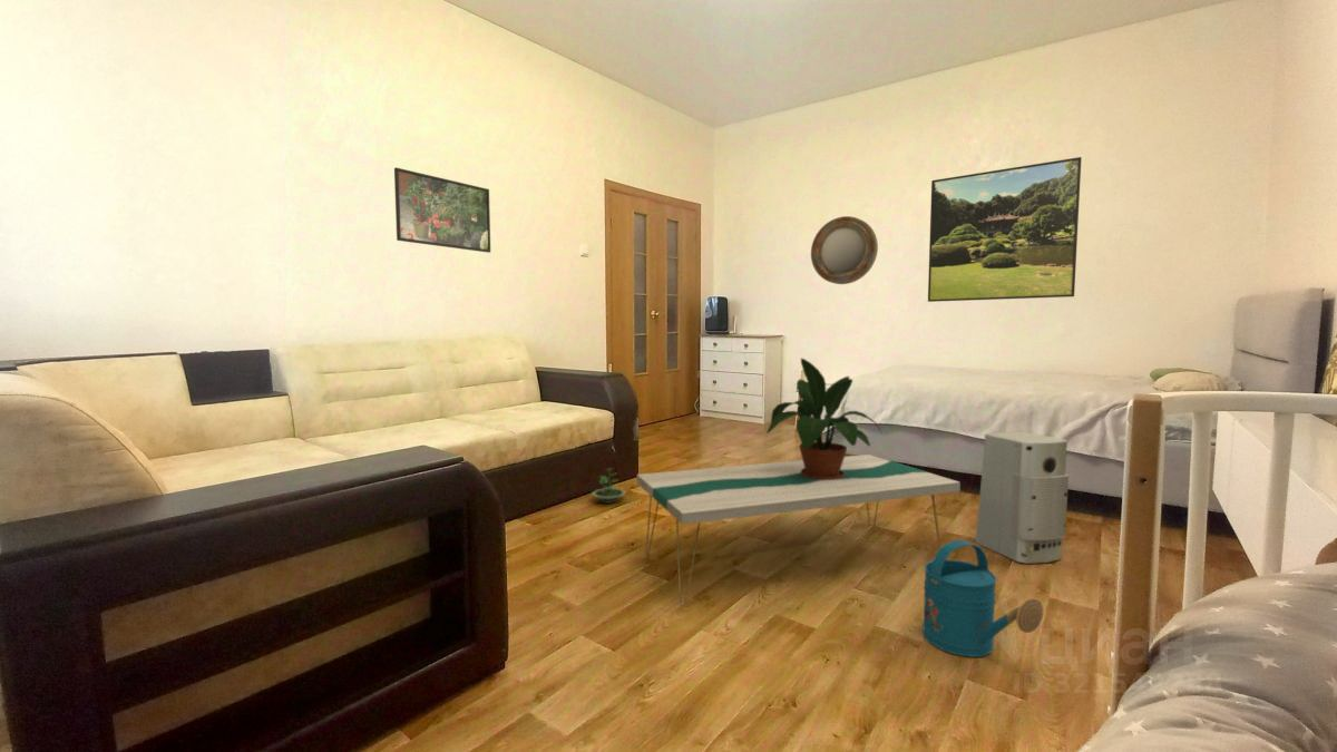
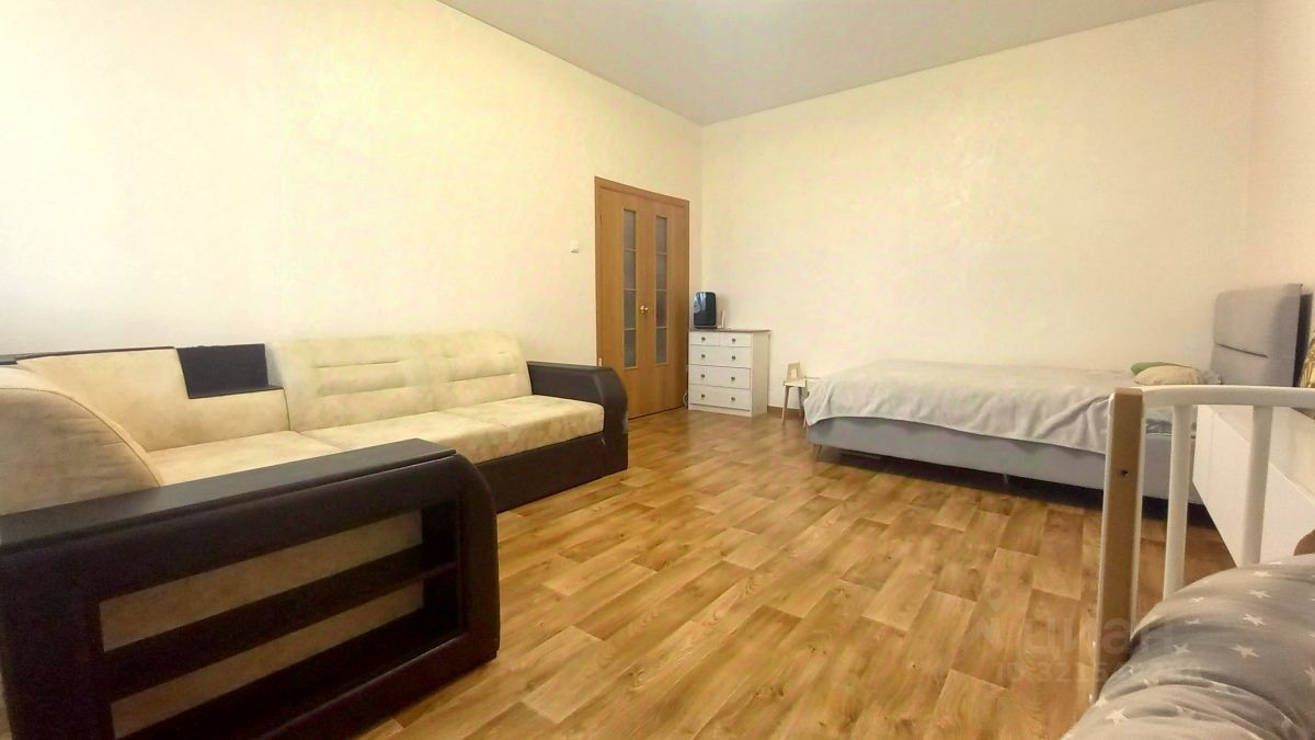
- home mirror [810,215,879,285]
- air purifier [975,431,1070,565]
- potted plant [765,358,884,480]
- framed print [393,166,491,254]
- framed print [927,156,1083,303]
- watering can [921,539,1044,658]
- terrarium [591,467,627,505]
- coffee table [636,453,962,607]
